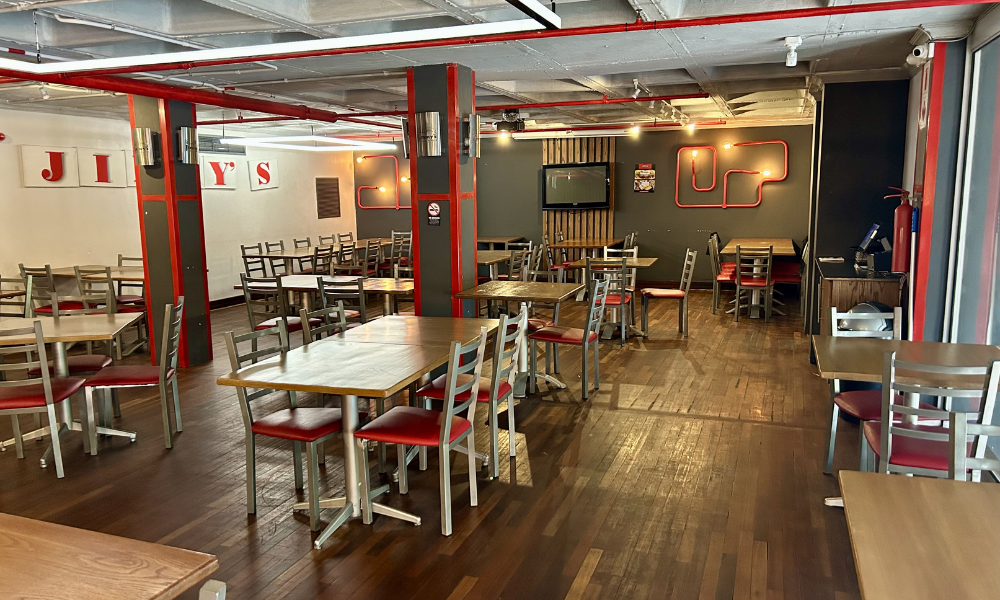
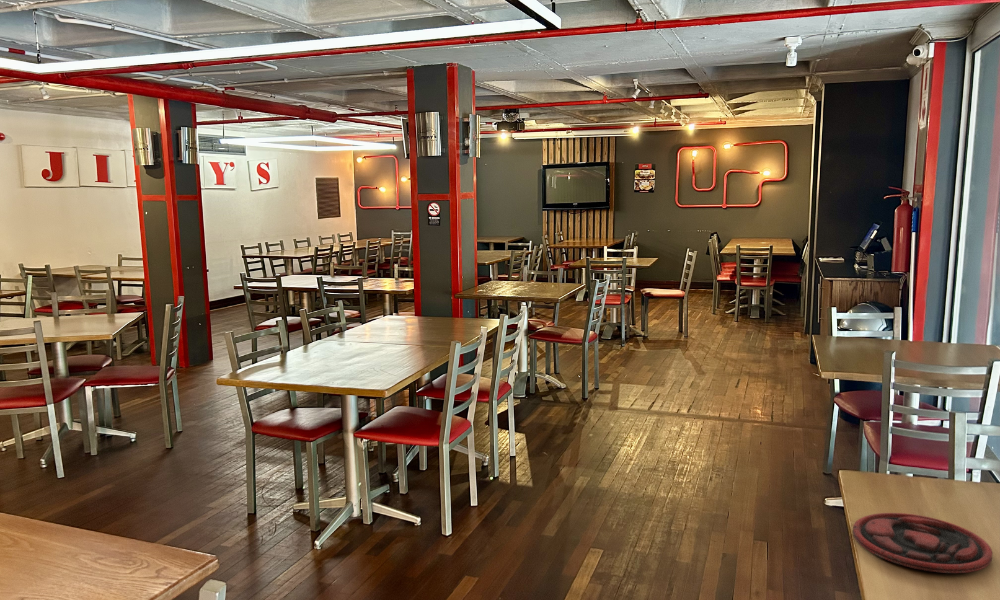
+ plate [852,512,993,574]
